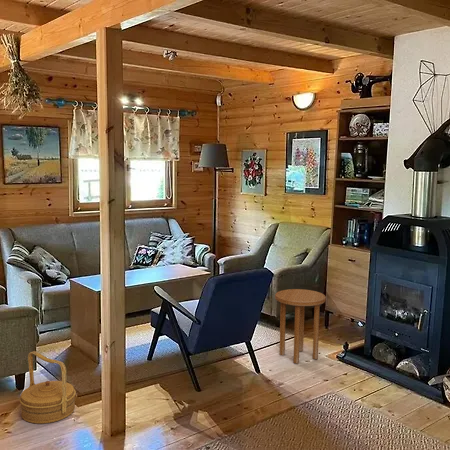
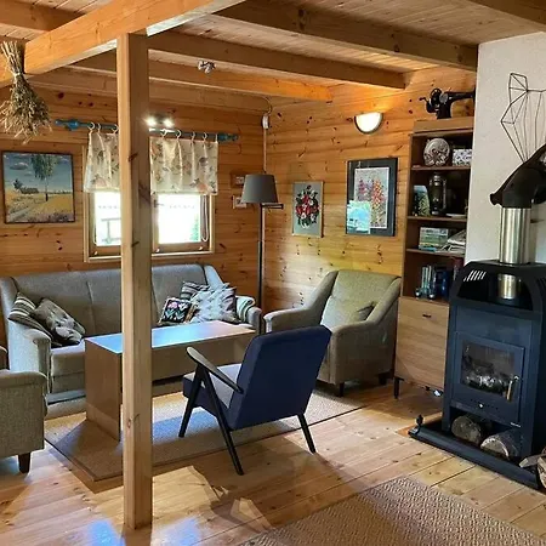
- side table [274,288,327,365]
- basket [18,350,77,425]
